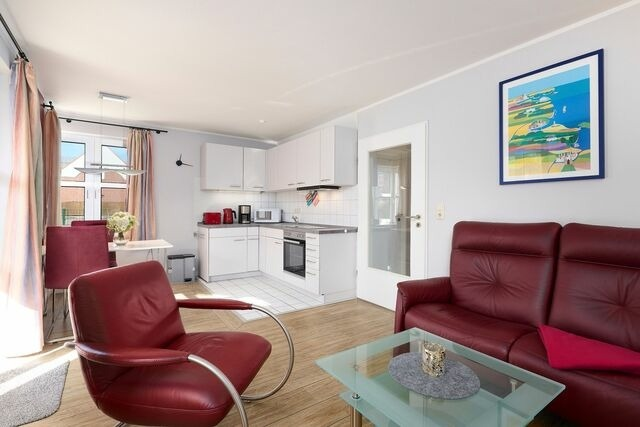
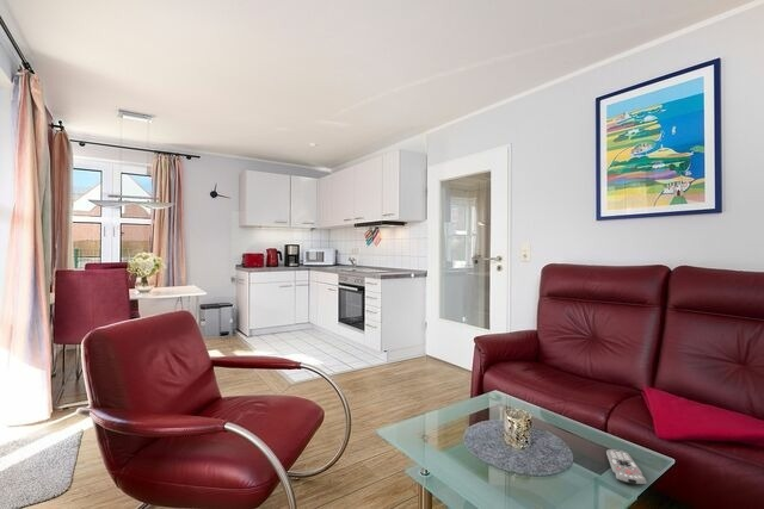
+ remote control [605,448,648,486]
